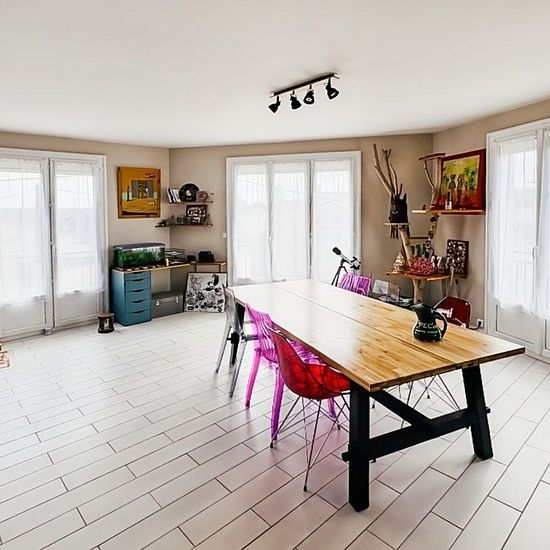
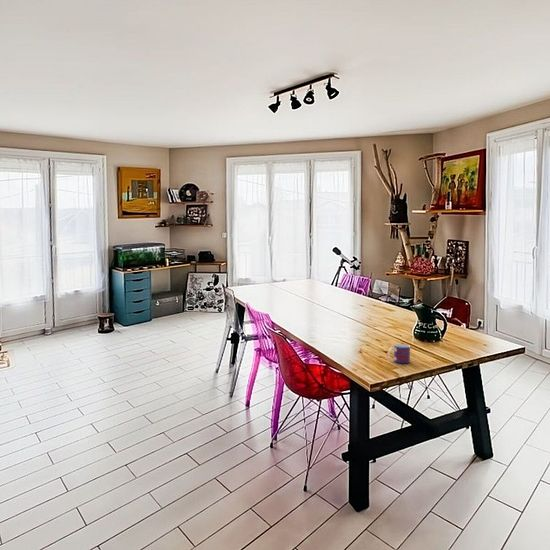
+ mug [387,343,411,364]
